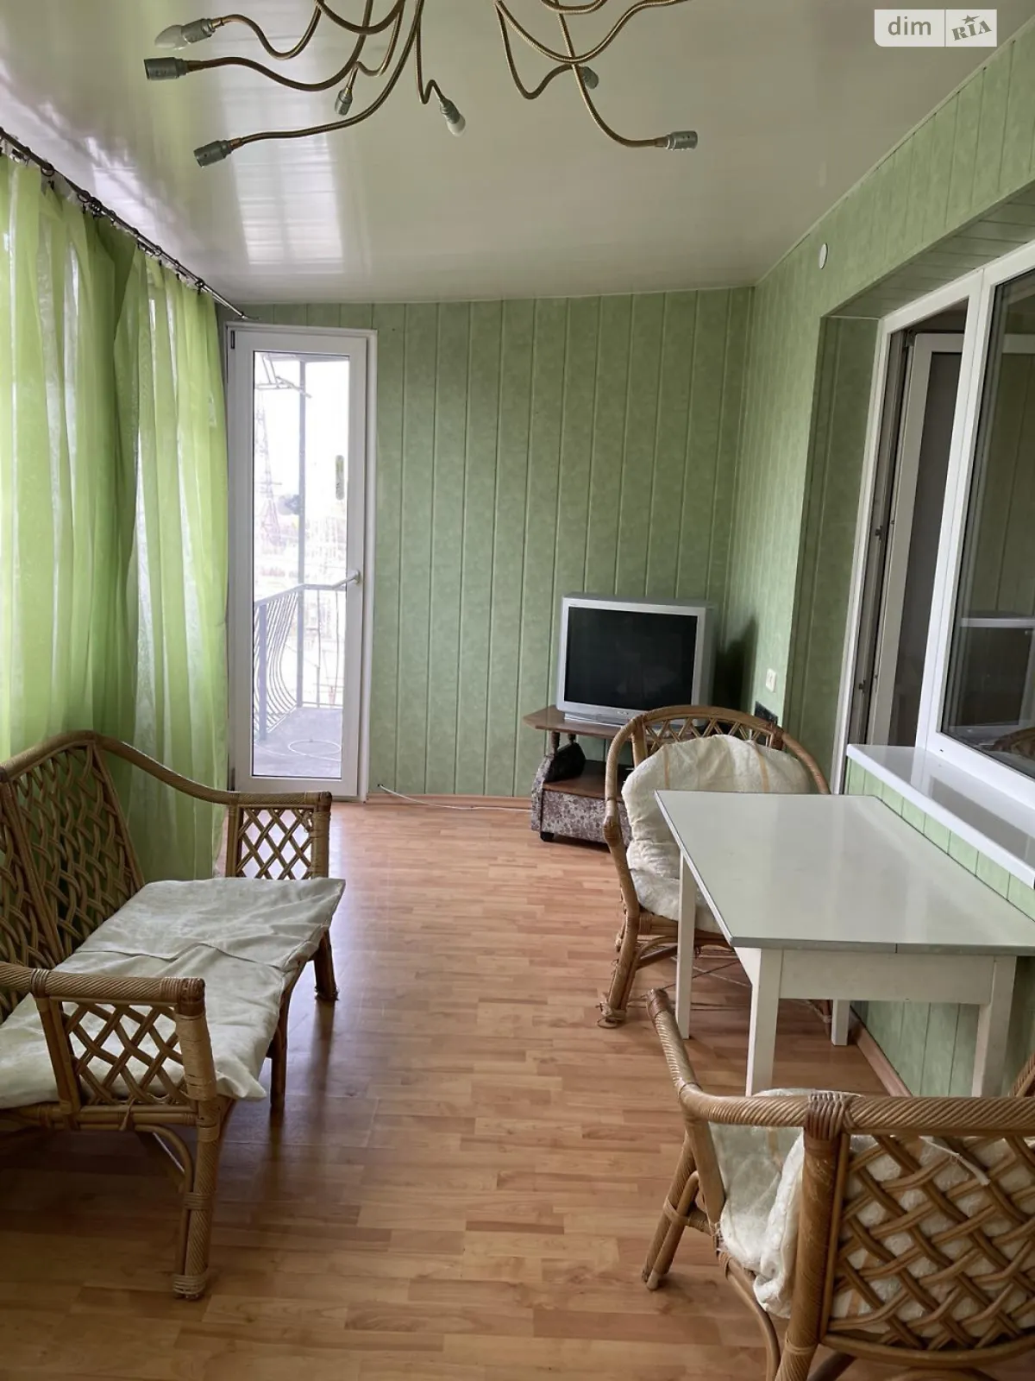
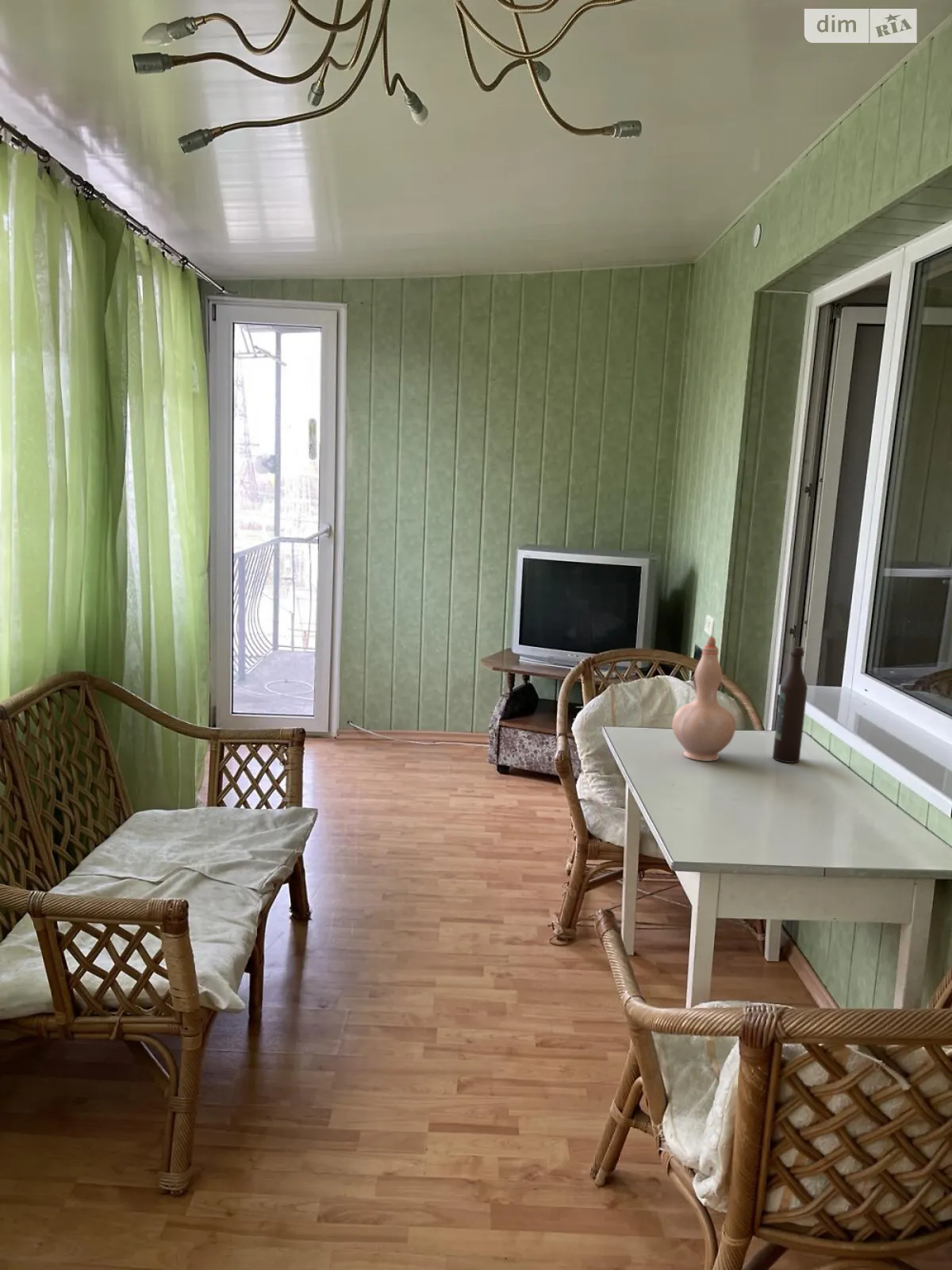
+ wine bottle [772,645,808,764]
+ vase [671,635,736,762]
